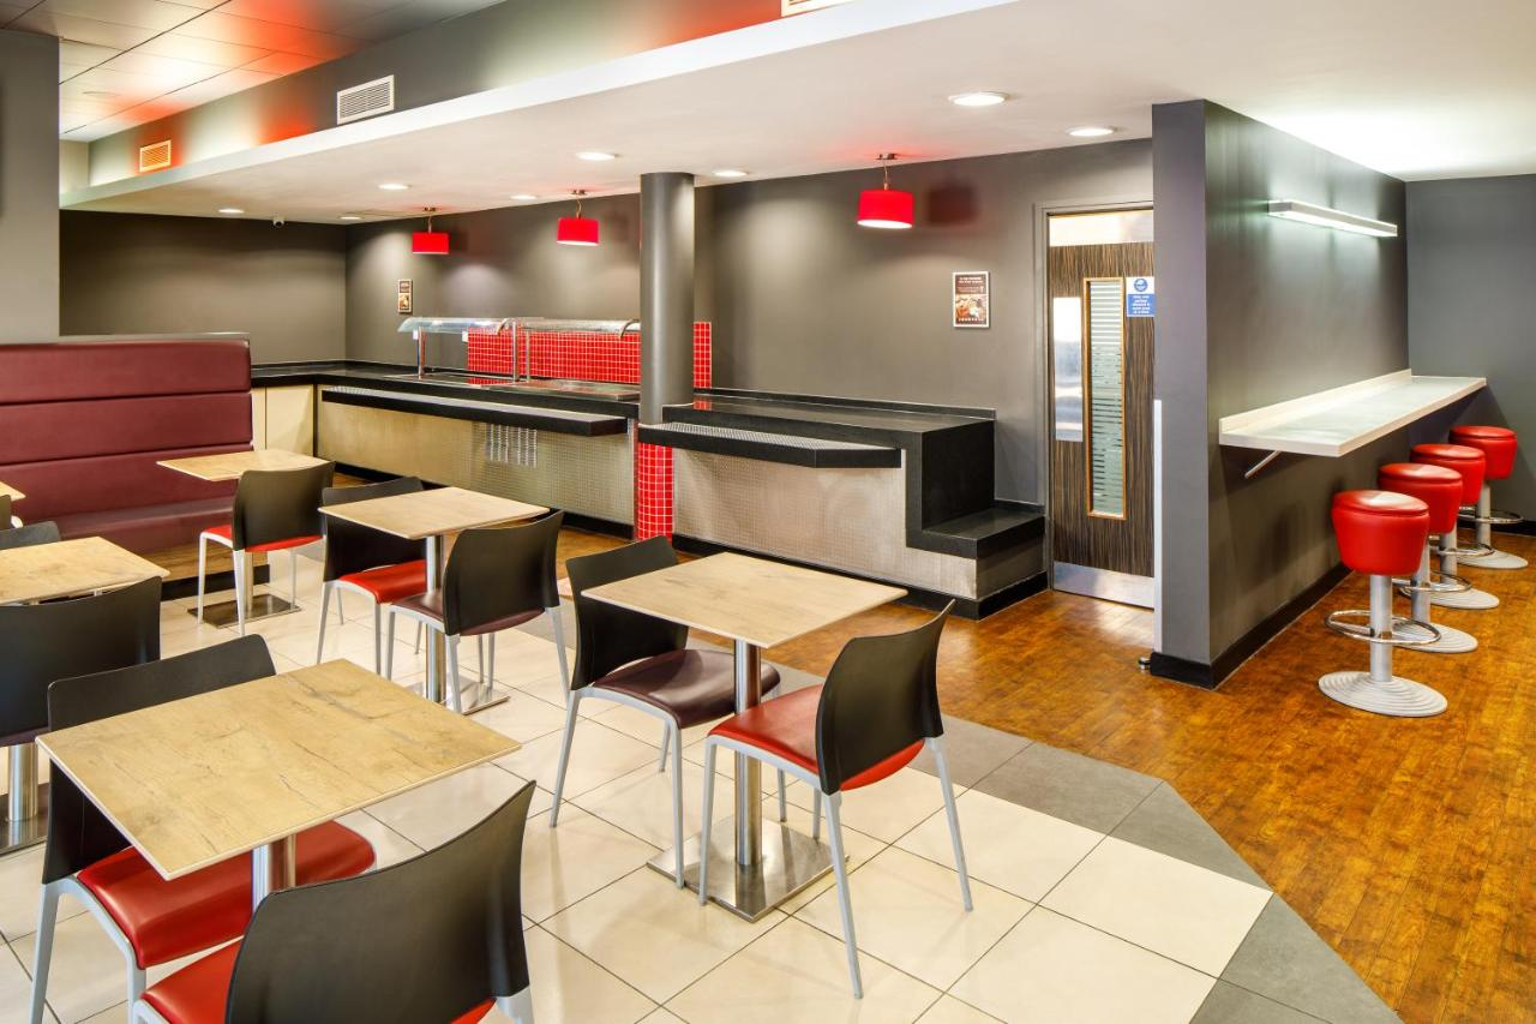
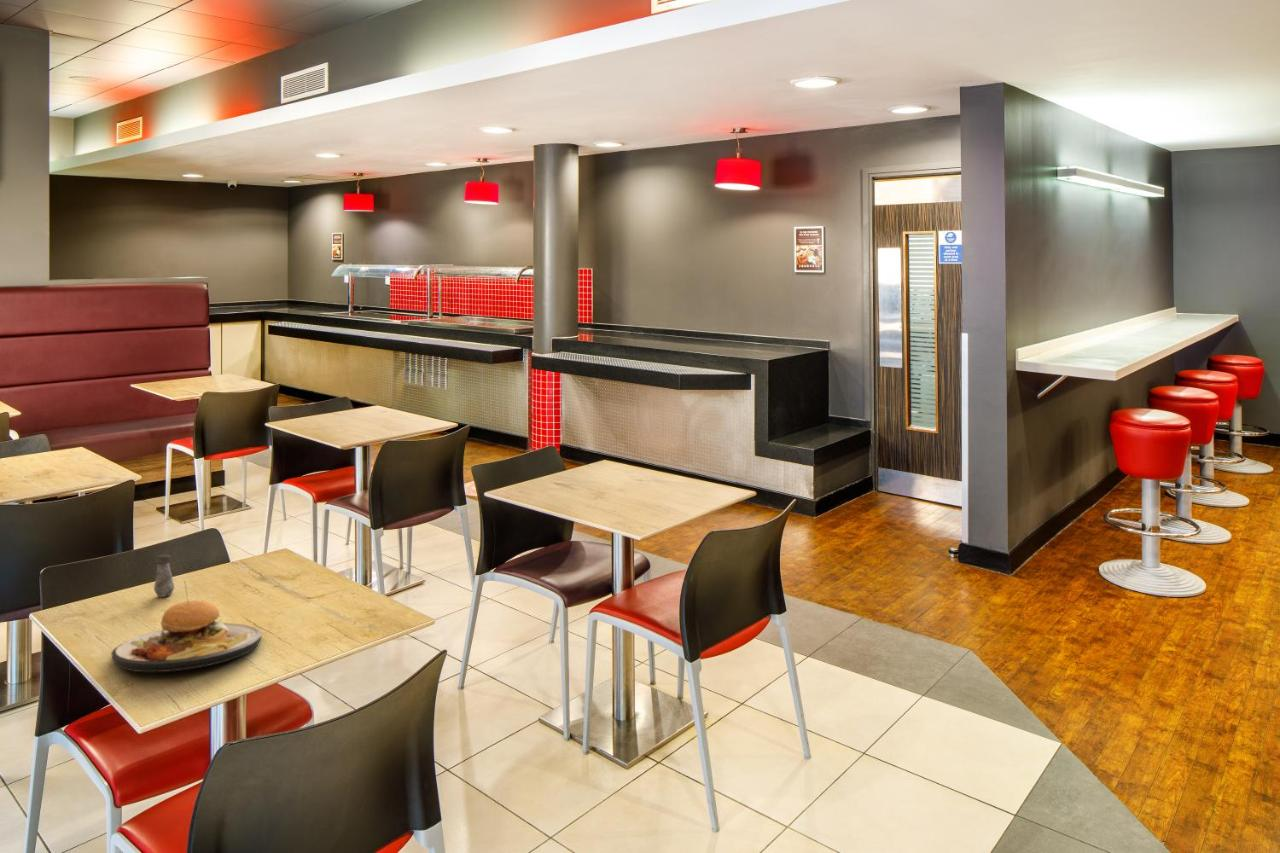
+ salt shaker [153,554,175,598]
+ plate [111,582,262,673]
